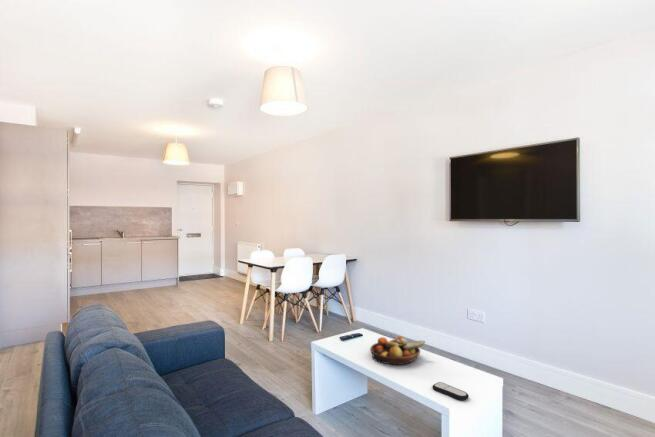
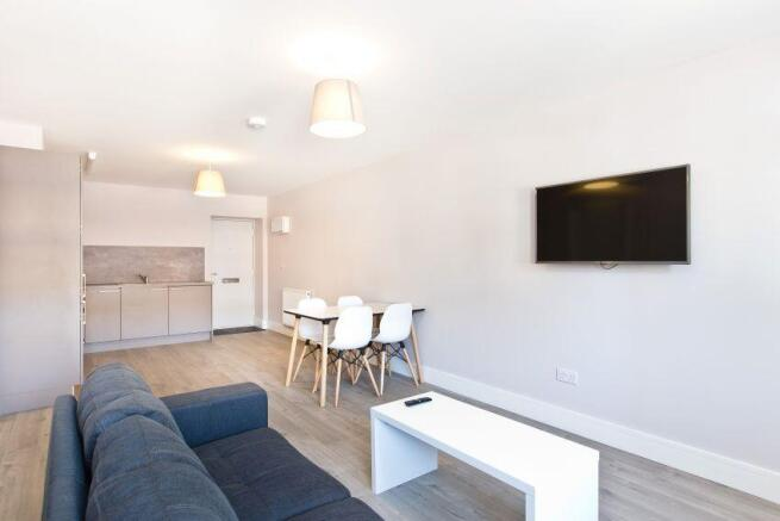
- remote control [432,381,470,401]
- fruit bowl [369,335,426,366]
